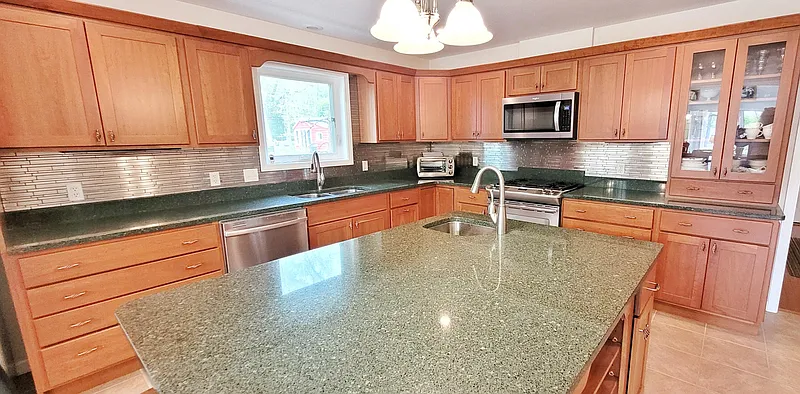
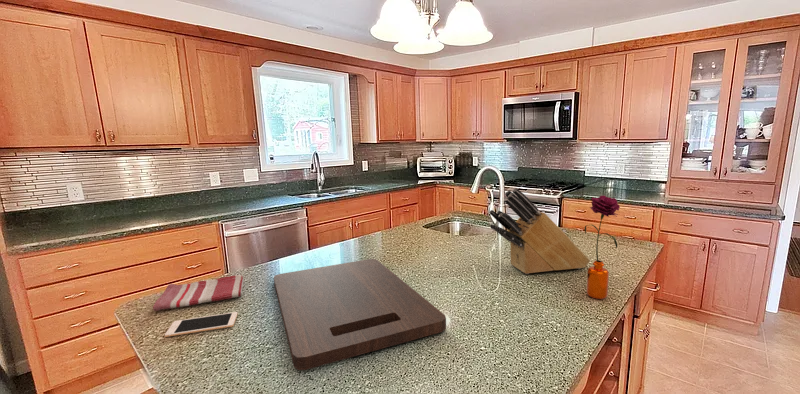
+ cell phone [164,311,238,338]
+ flower [584,194,621,300]
+ knife block [488,187,591,275]
+ cutting board [273,258,447,371]
+ dish towel [152,274,245,312]
